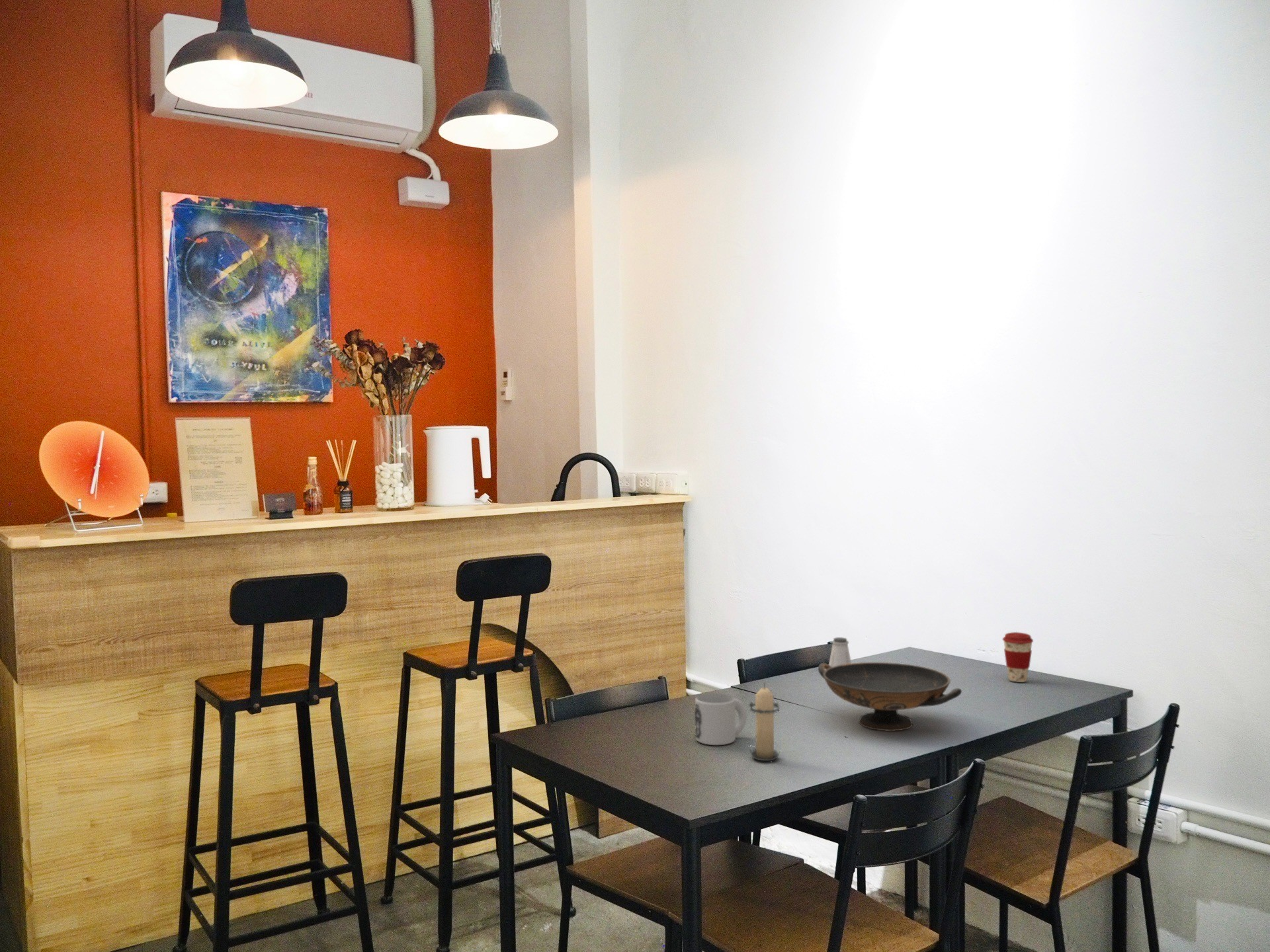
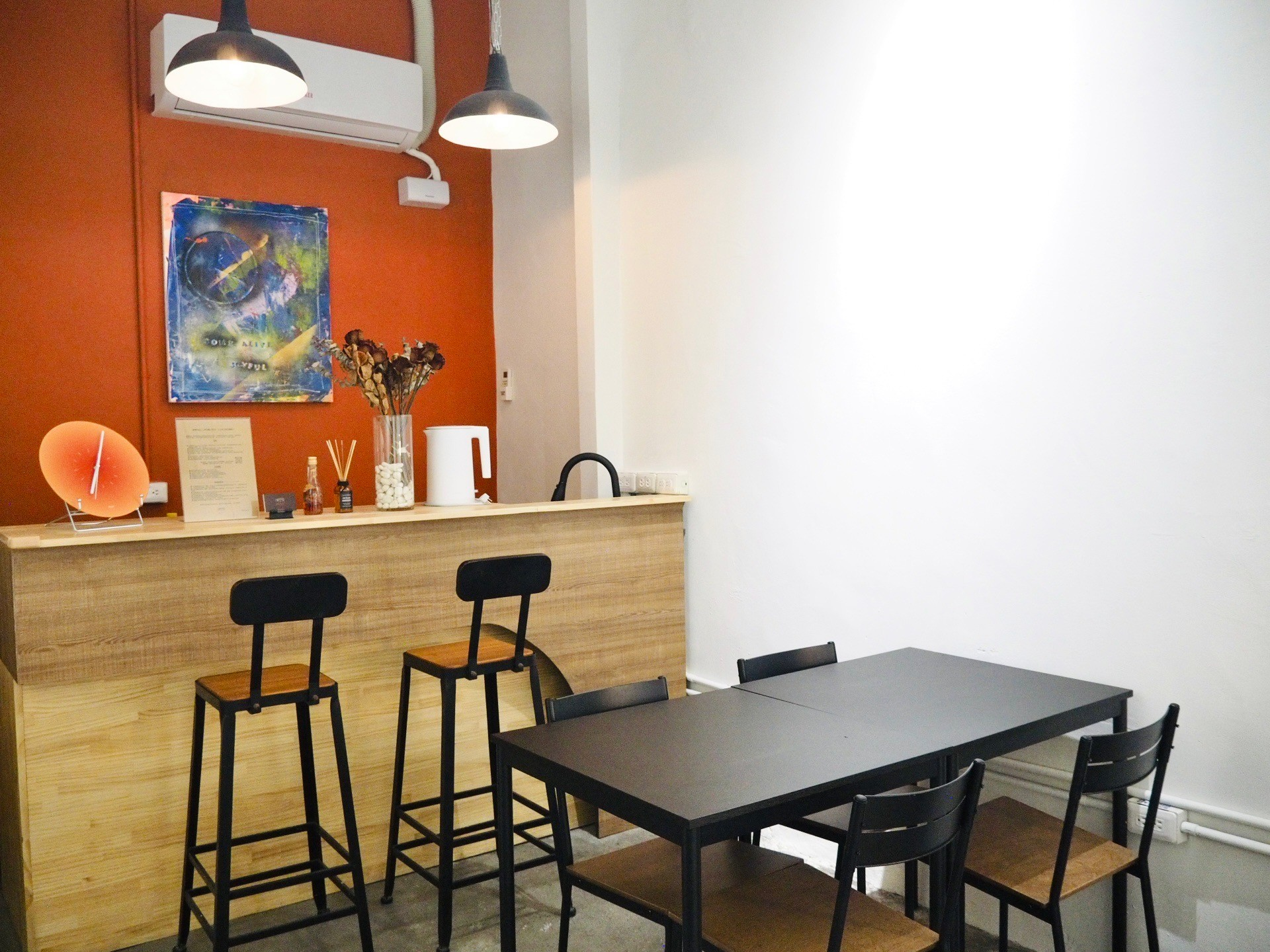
- saltshaker [828,637,852,667]
- candle [748,682,782,762]
- decorative bowl [818,662,962,732]
- coffee cup [1002,631,1034,683]
- mug [693,693,747,746]
